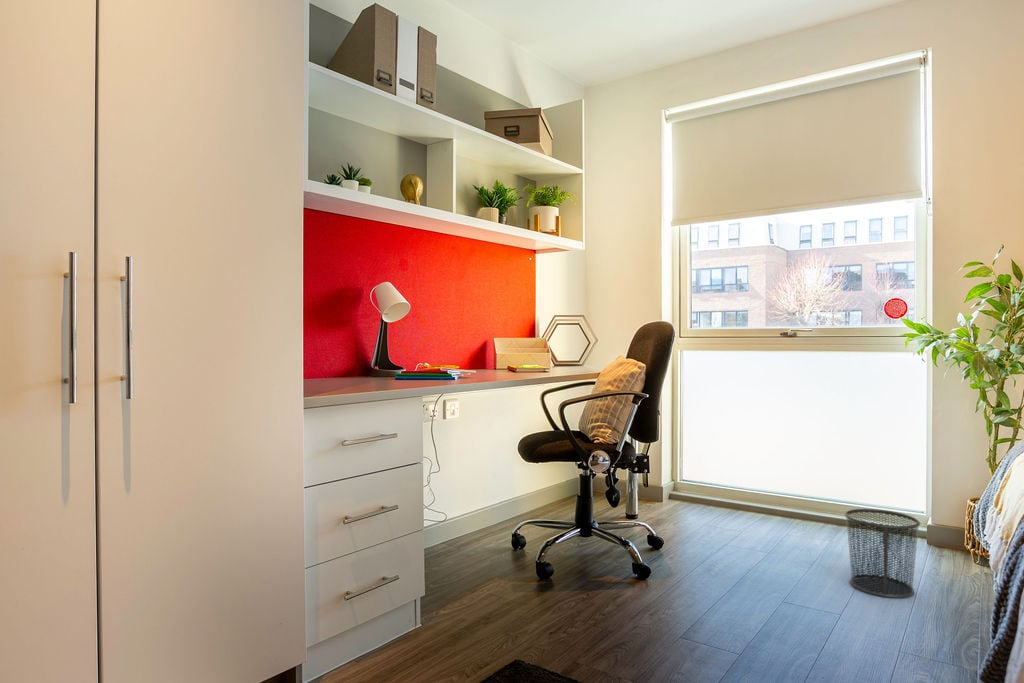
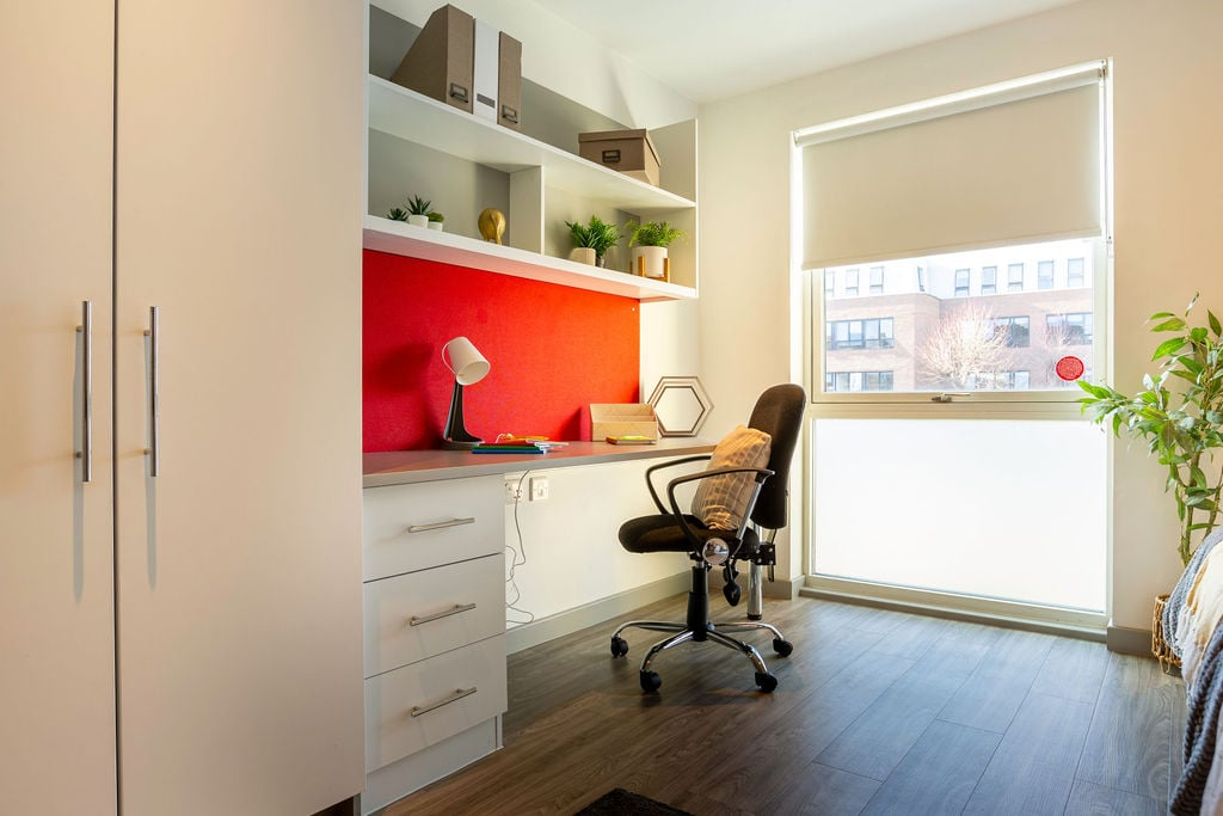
- waste bin [843,508,921,599]
